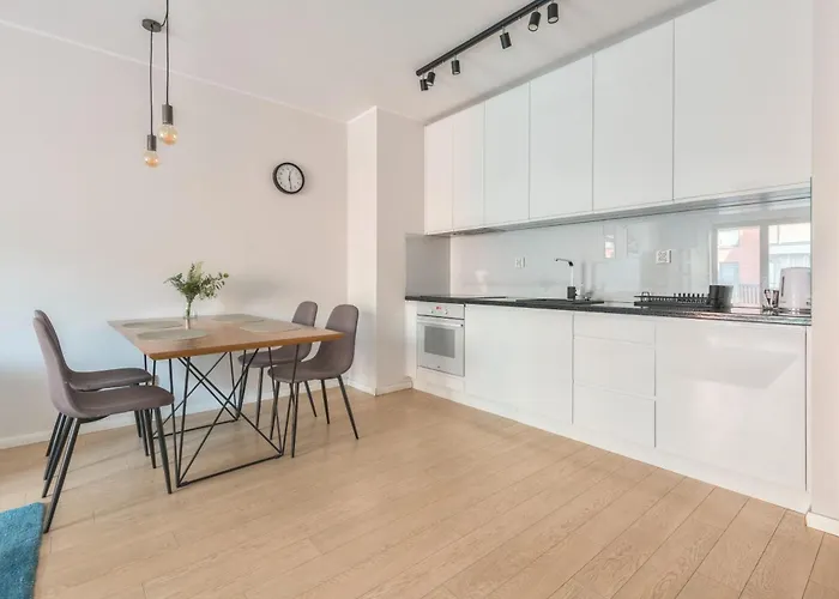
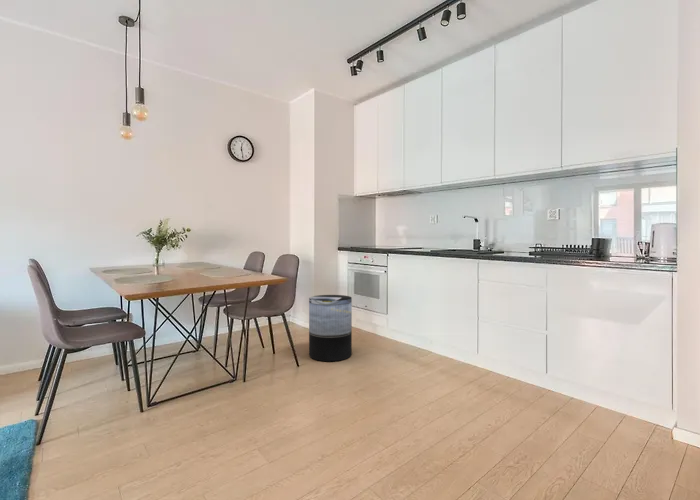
+ trash can [308,294,353,362]
